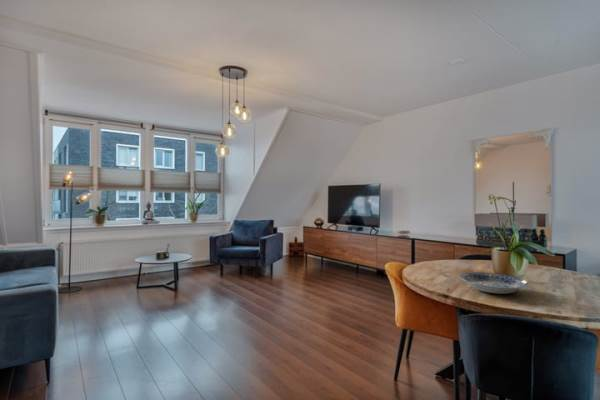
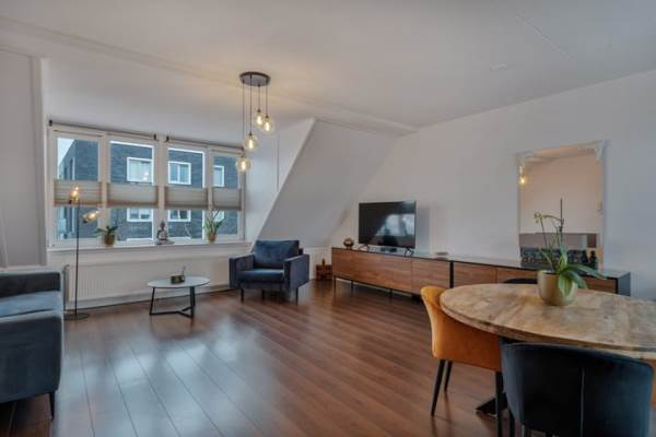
- plate [459,272,529,295]
